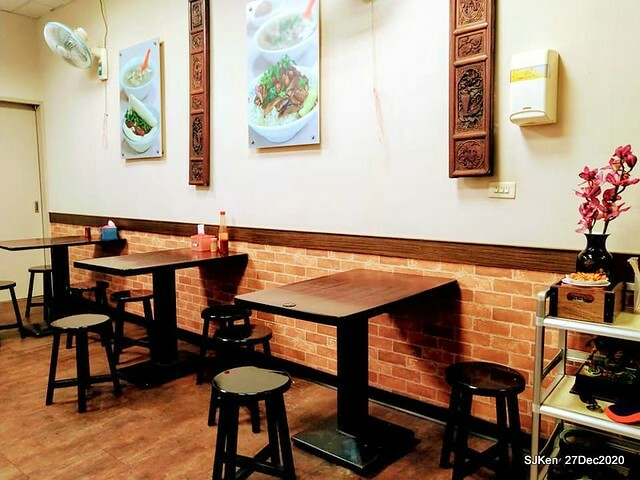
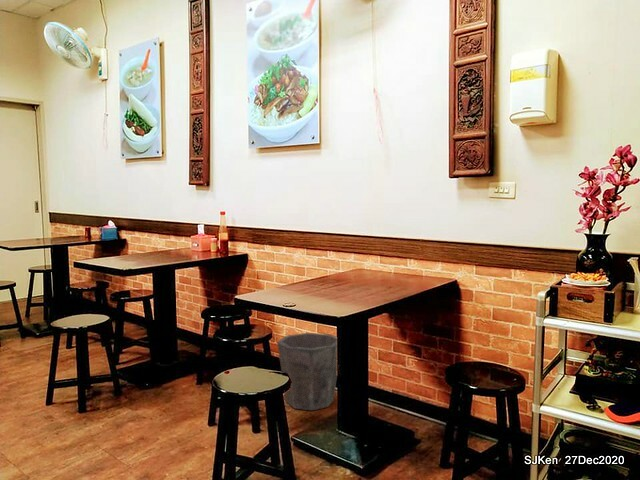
+ waste bin [276,332,338,411]
